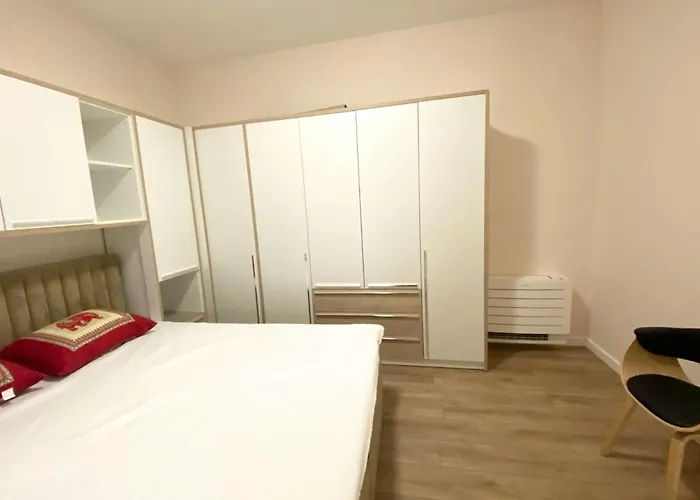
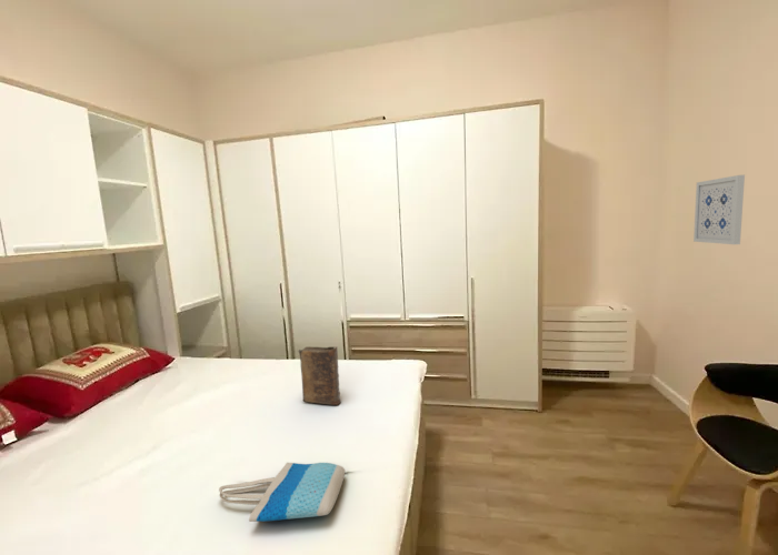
+ book [298,345,342,406]
+ tote bag [218,462,346,523]
+ wall art [692,174,746,245]
